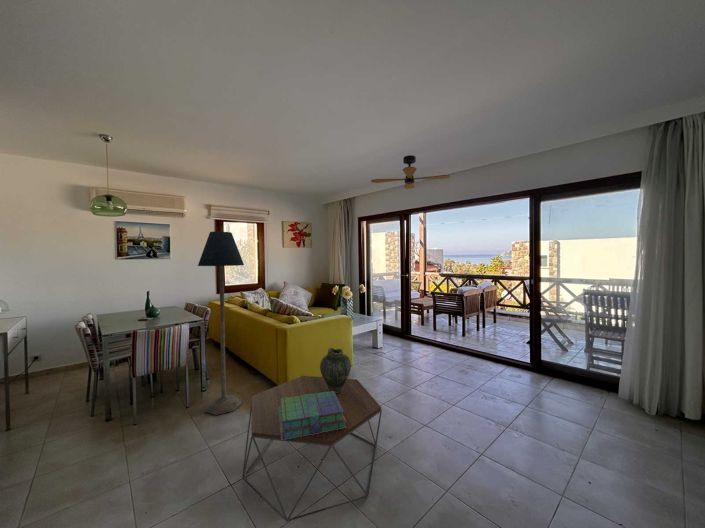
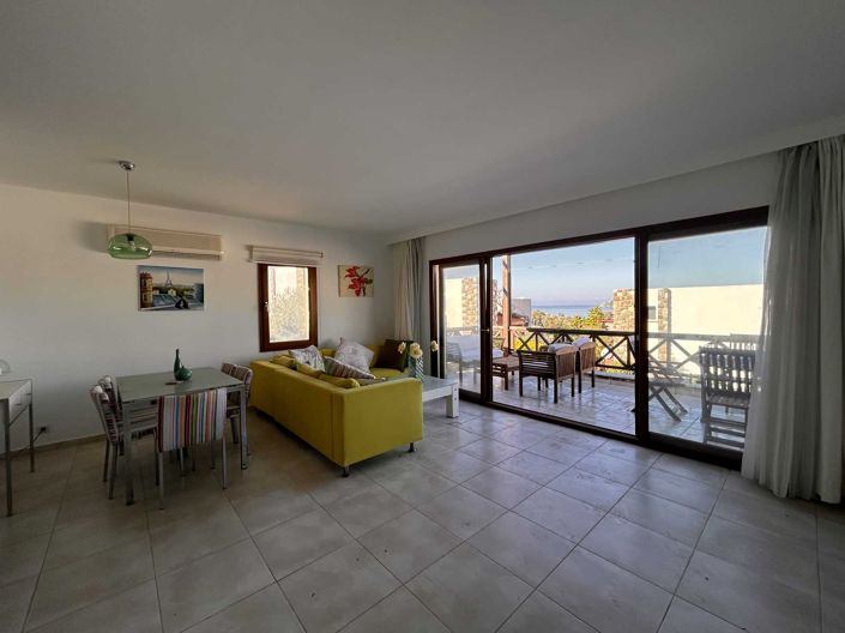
- vase [319,347,352,393]
- floor lamp [197,231,245,416]
- stack of books [278,391,346,440]
- coffee table [241,375,383,523]
- ceiling fan [370,154,452,190]
